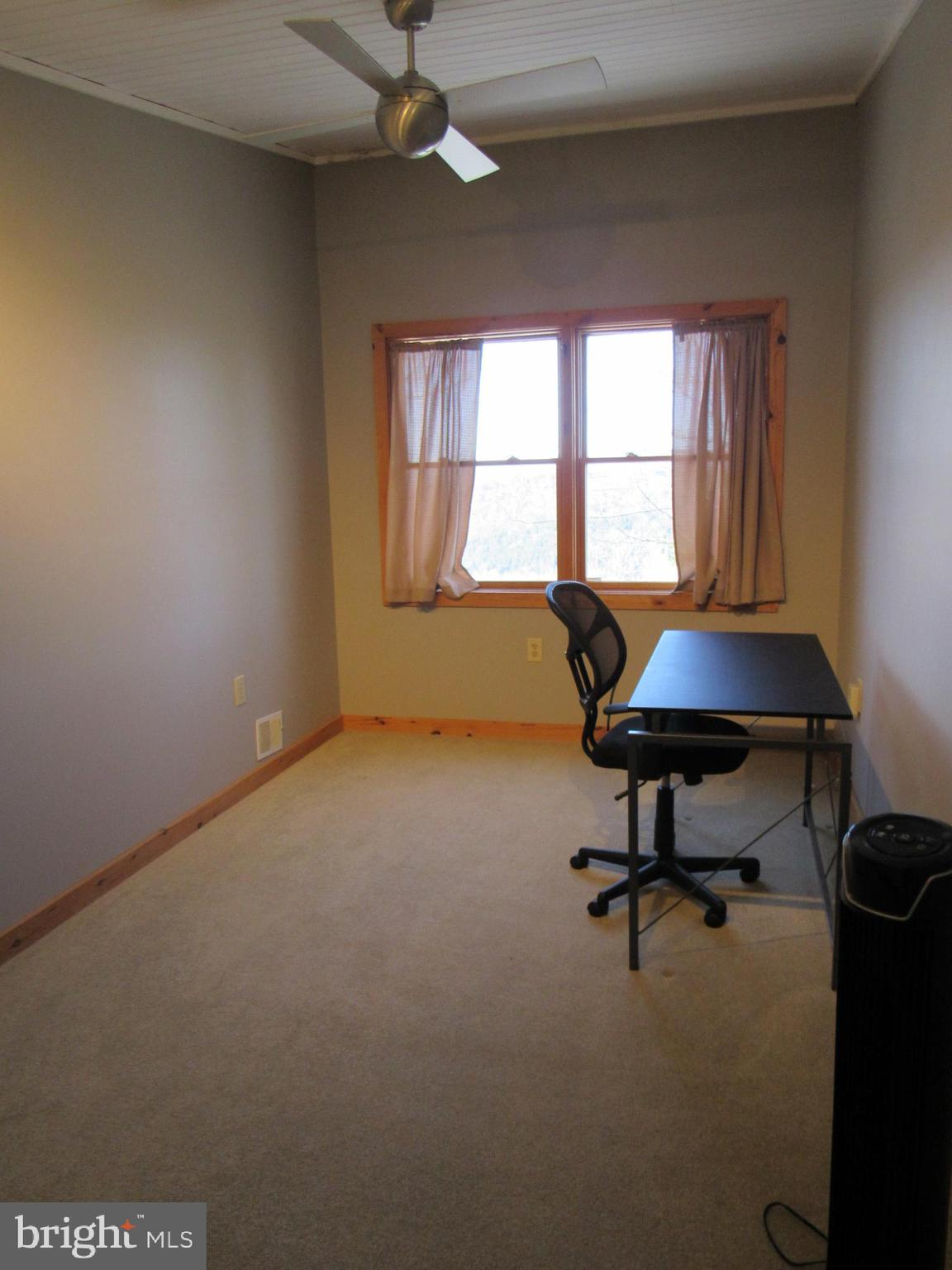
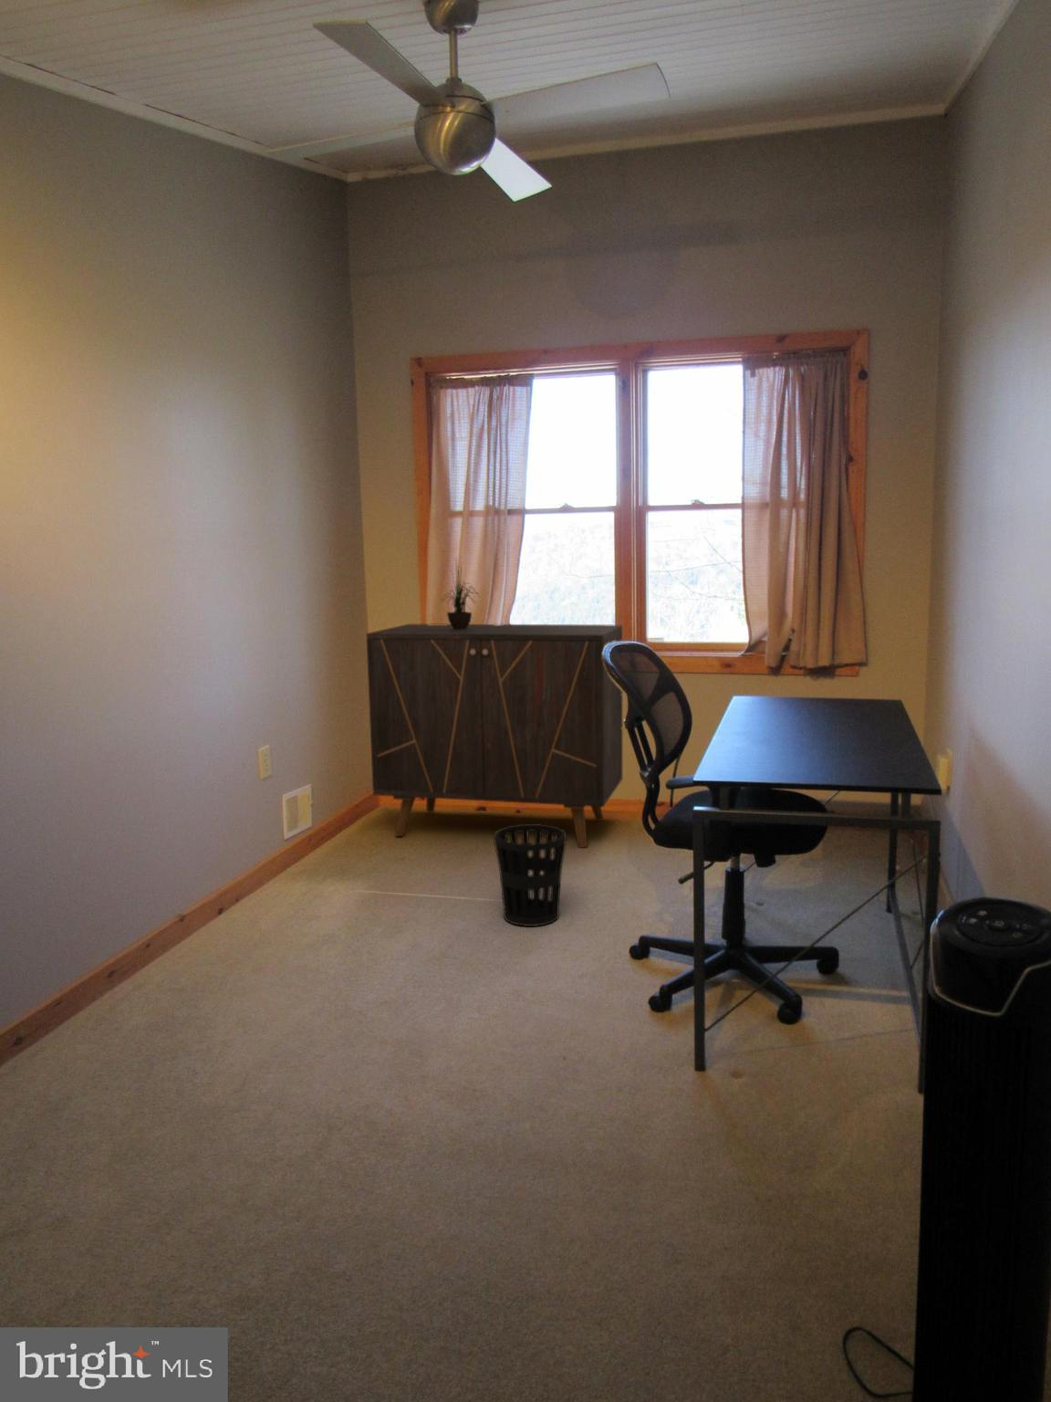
+ wastebasket [492,822,567,927]
+ cabinet [365,624,623,849]
+ potted plant [438,559,481,630]
